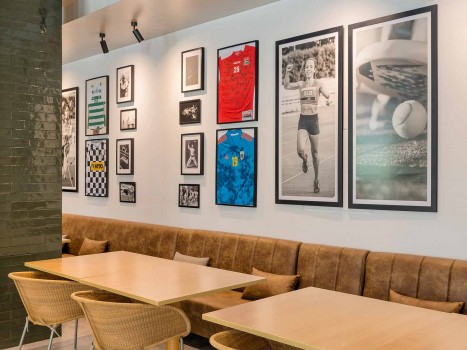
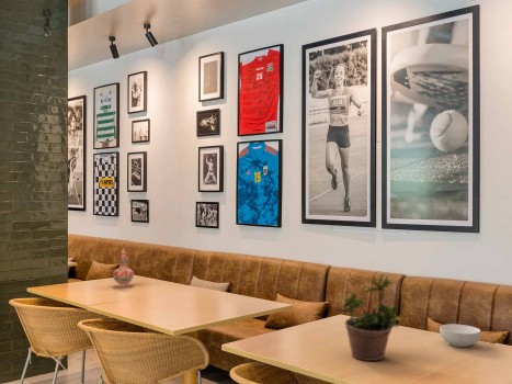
+ decorative vase [112,247,135,287]
+ potted plant [335,273,402,362]
+ cereal bowl [439,323,481,348]
